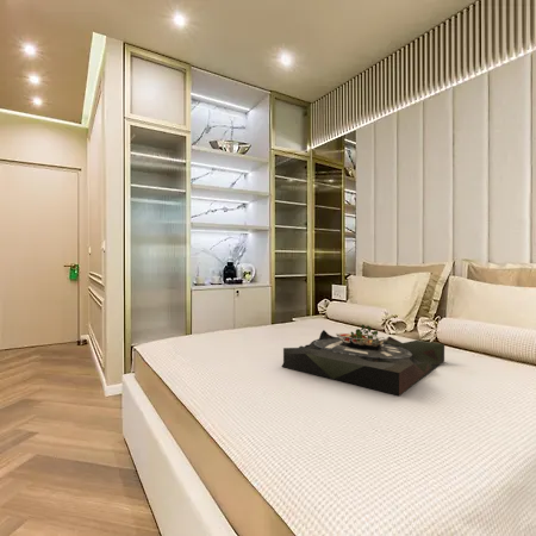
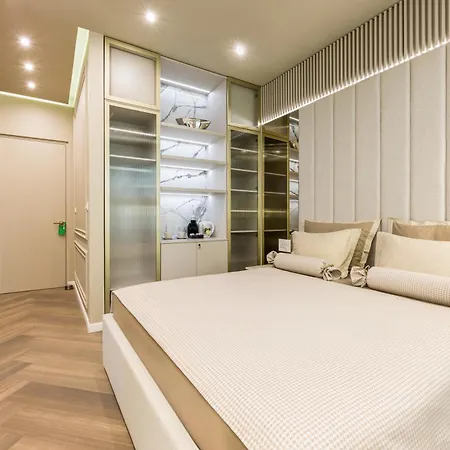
- serving tray [281,323,445,397]
